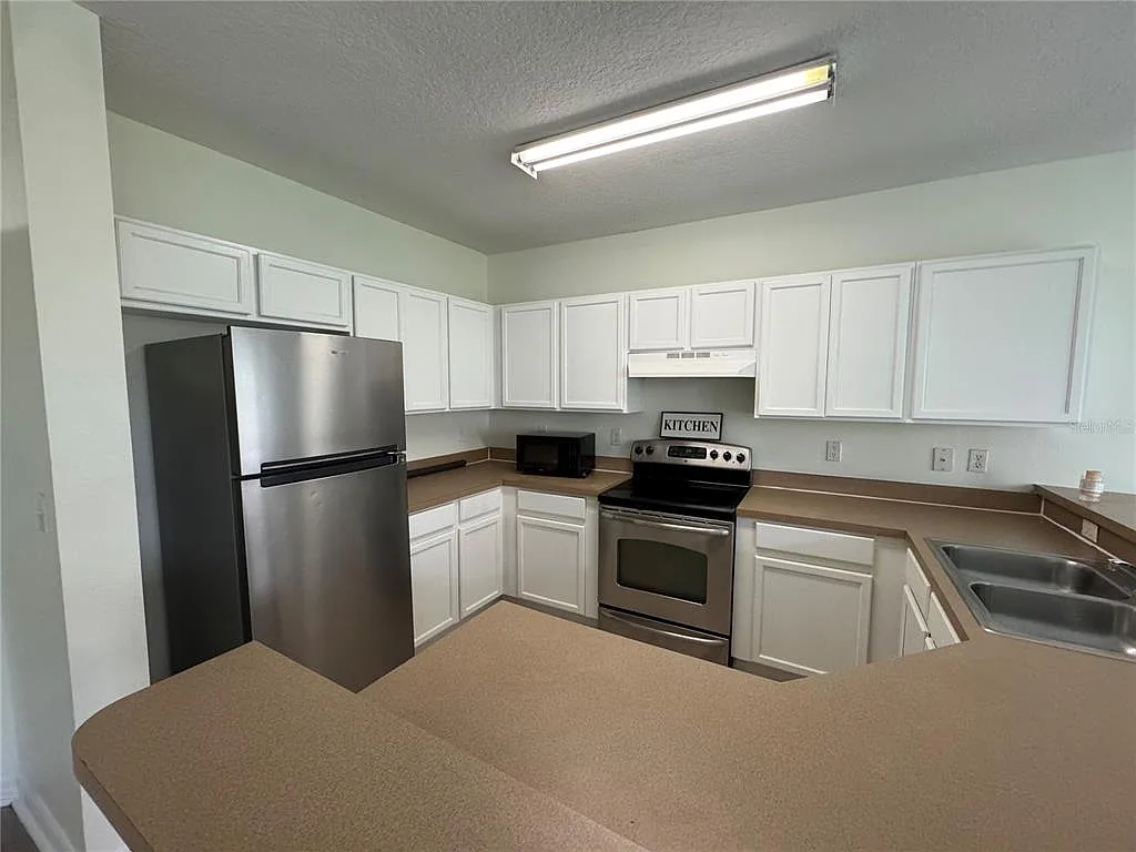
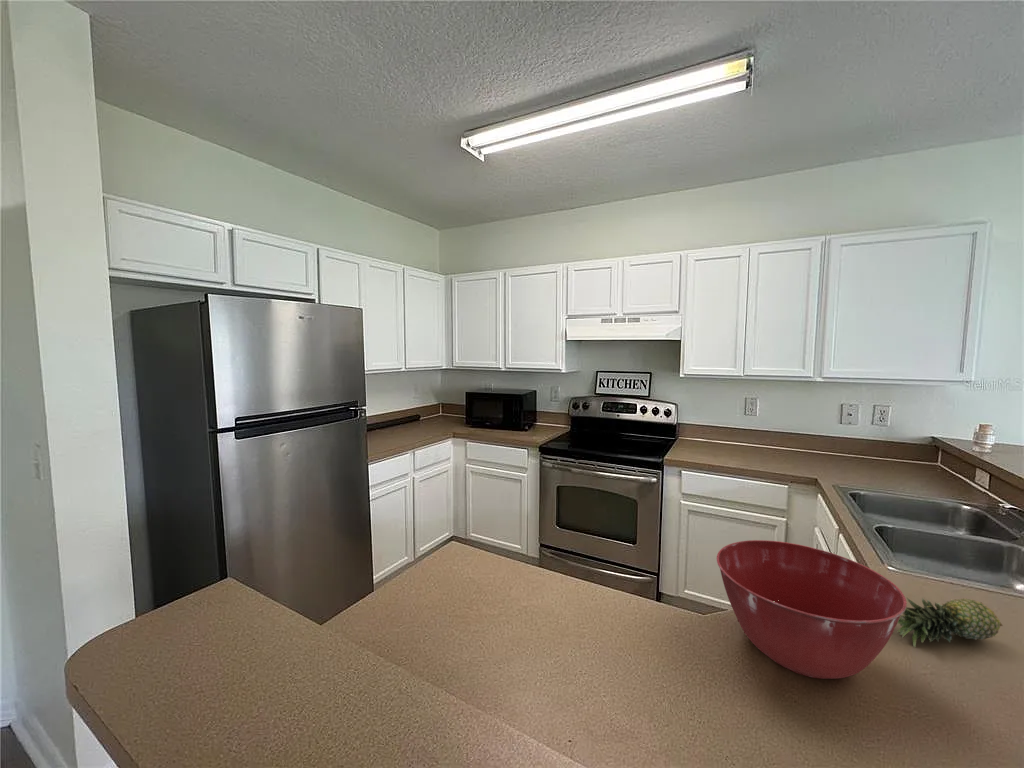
+ fruit [897,596,1004,648]
+ mixing bowl [716,539,908,680]
